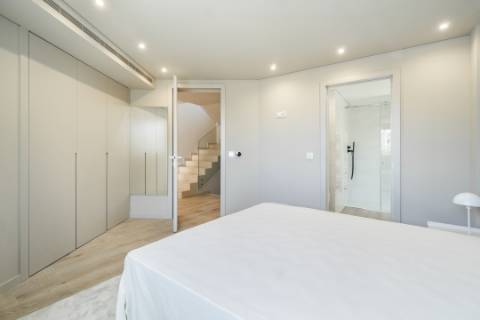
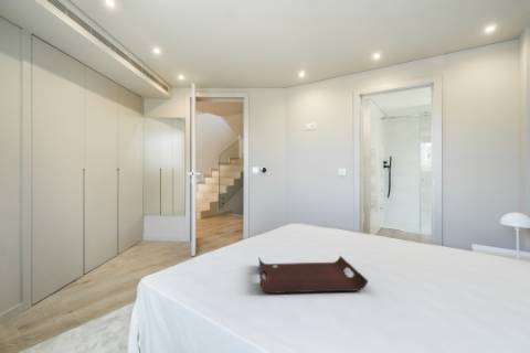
+ serving tray [258,255,369,295]
